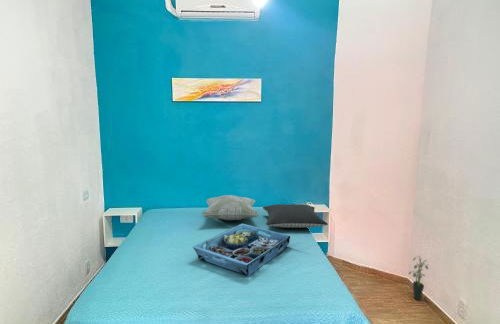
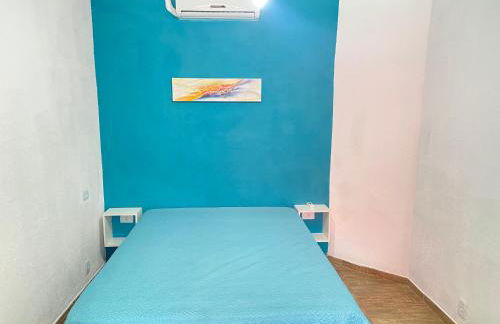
- pillow [262,203,329,229]
- serving tray [191,223,291,277]
- potted plant [407,255,429,301]
- decorative pillow [201,194,259,222]
